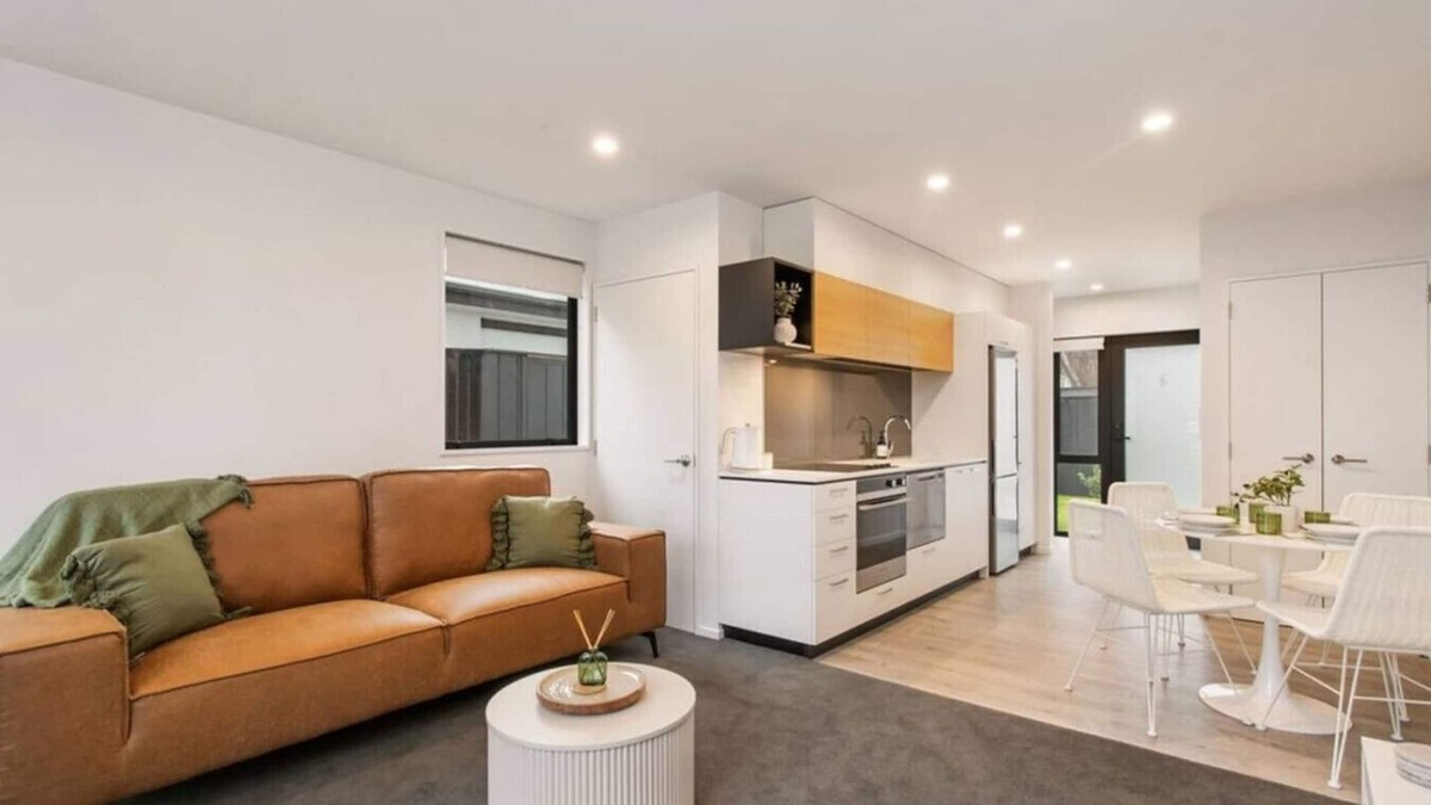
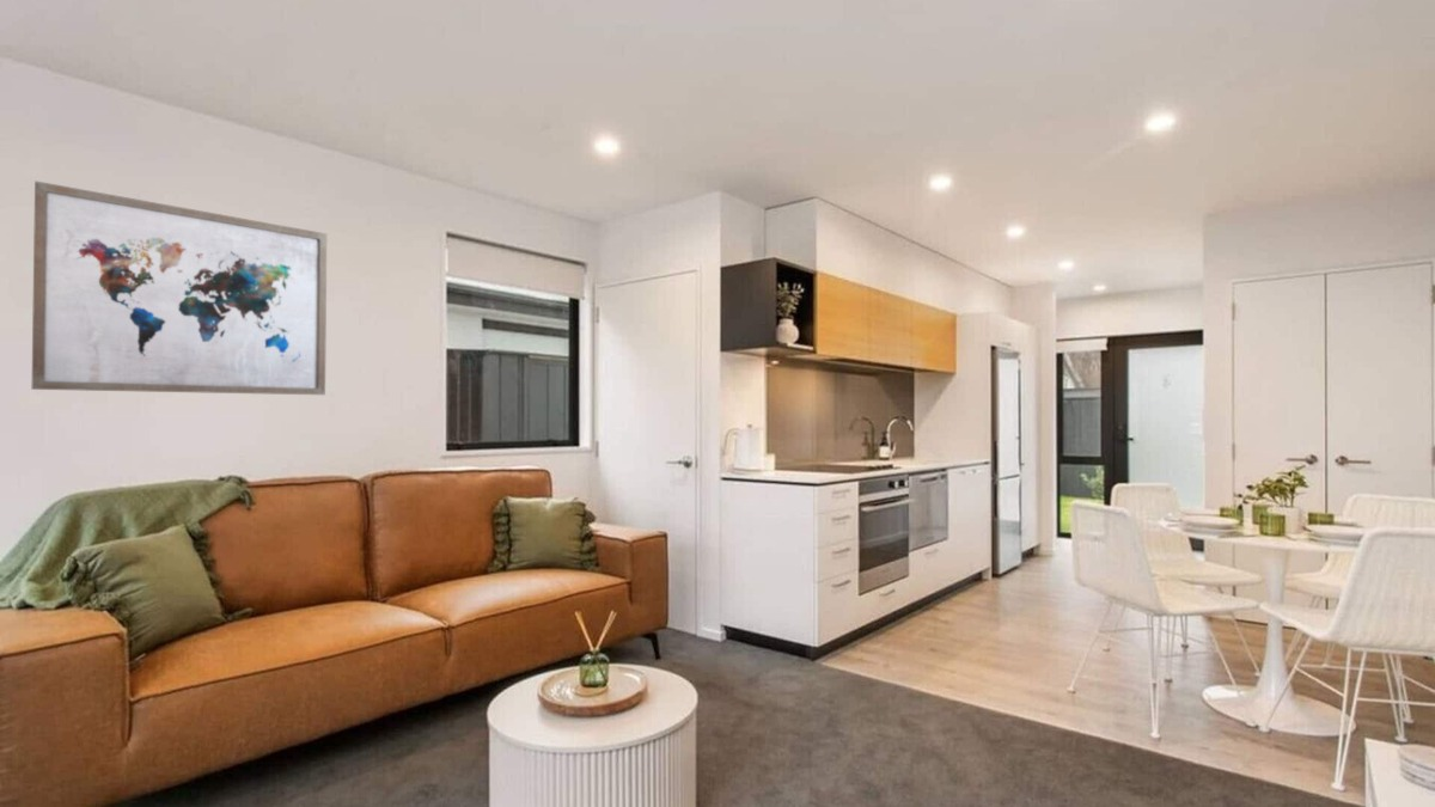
+ wall art [31,181,328,396]
